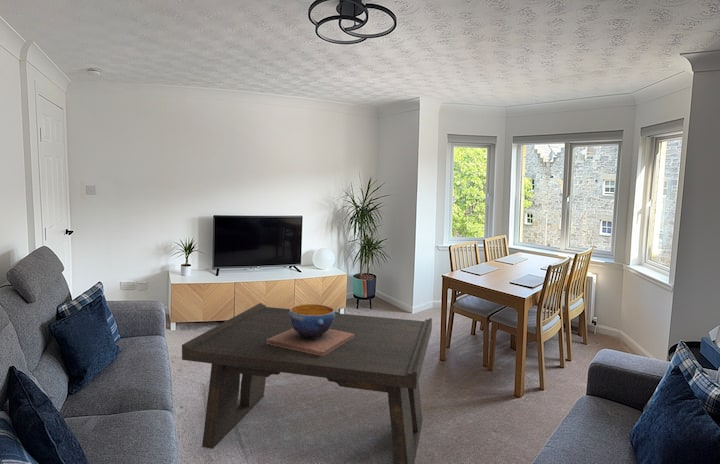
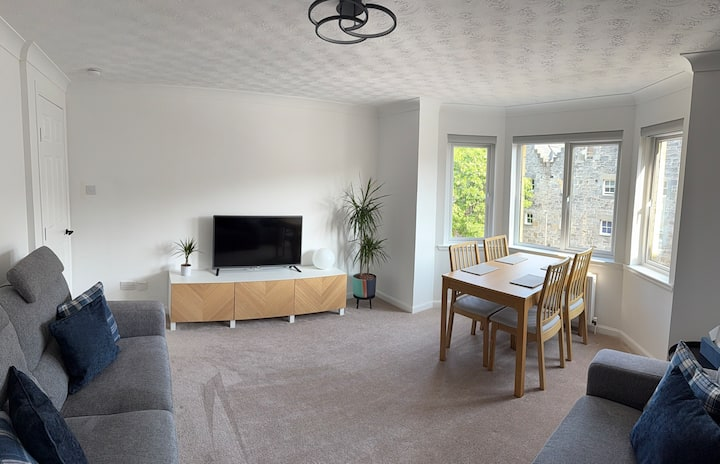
- decorative bowl [267,303,354,356]
- coffee table [181,302,433,464]
